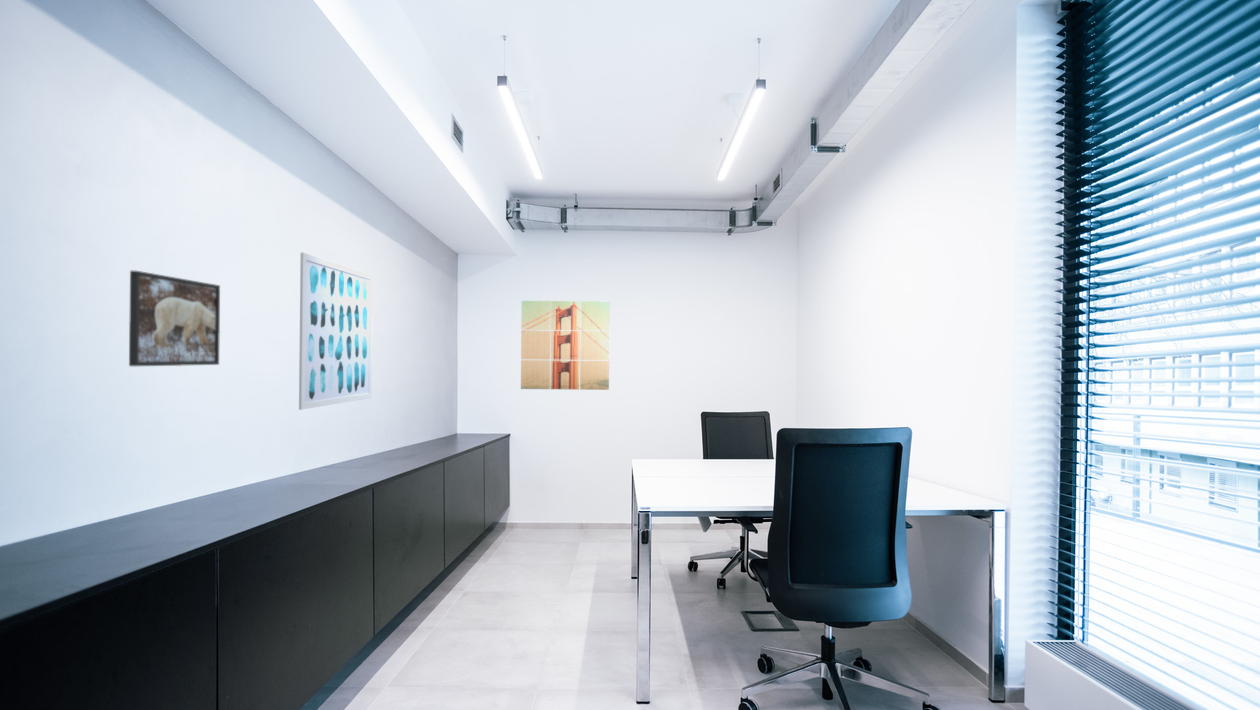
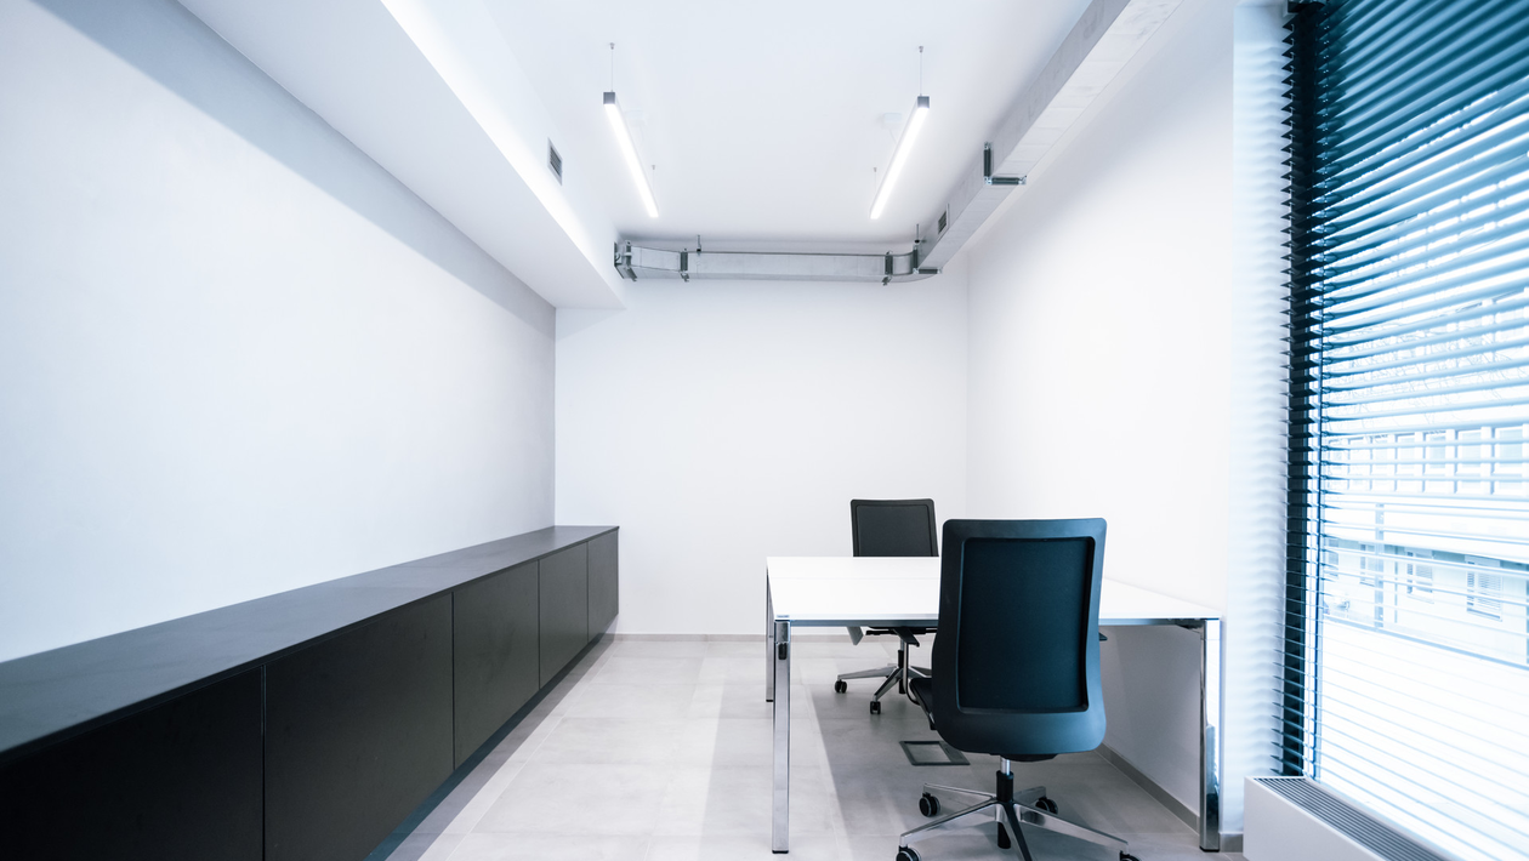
- wall art [520,300,611,391]
- wall art [298,252,374,411]
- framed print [128,270,221,367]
